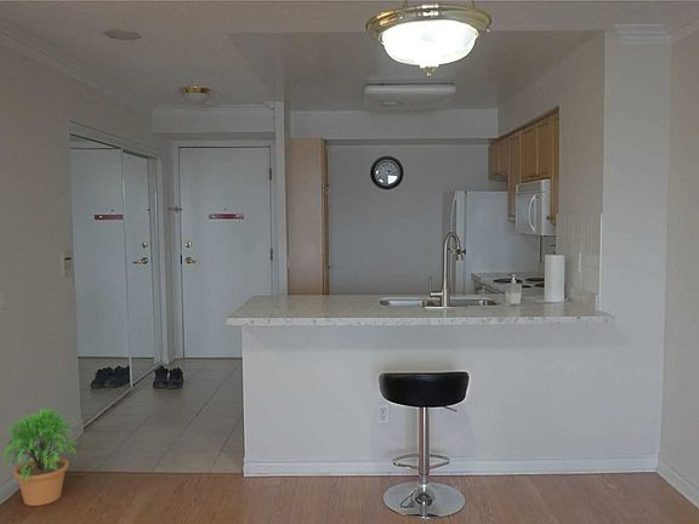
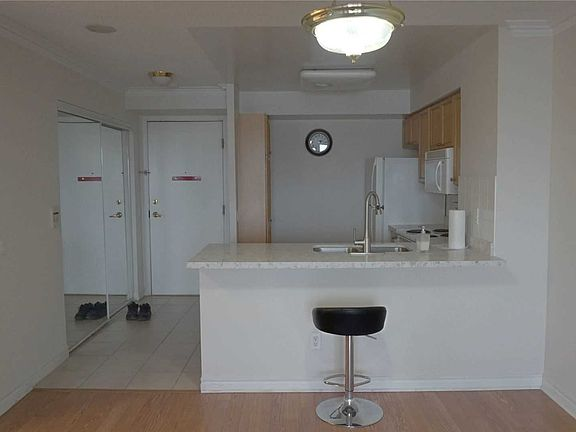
- potted plant [2,406,79,507]
